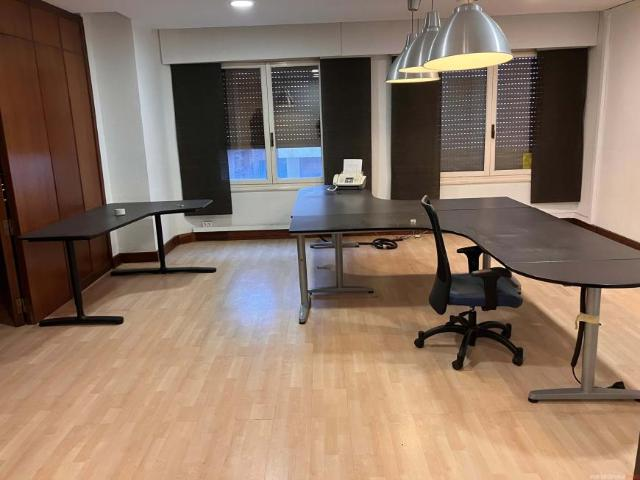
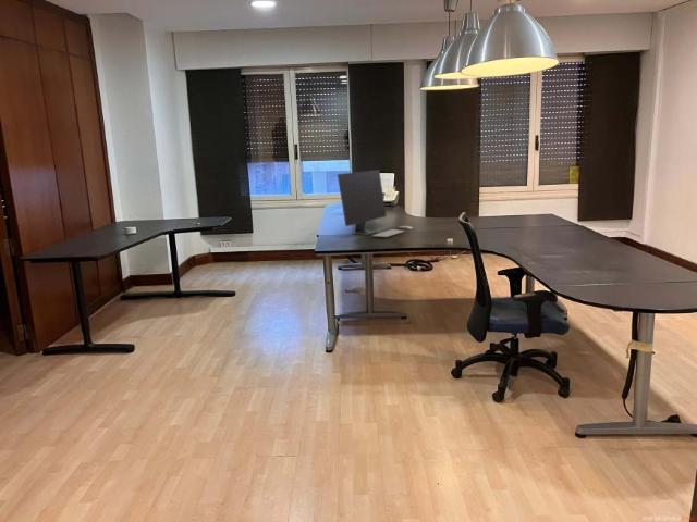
+ computer monitor [337,169,414,238]
